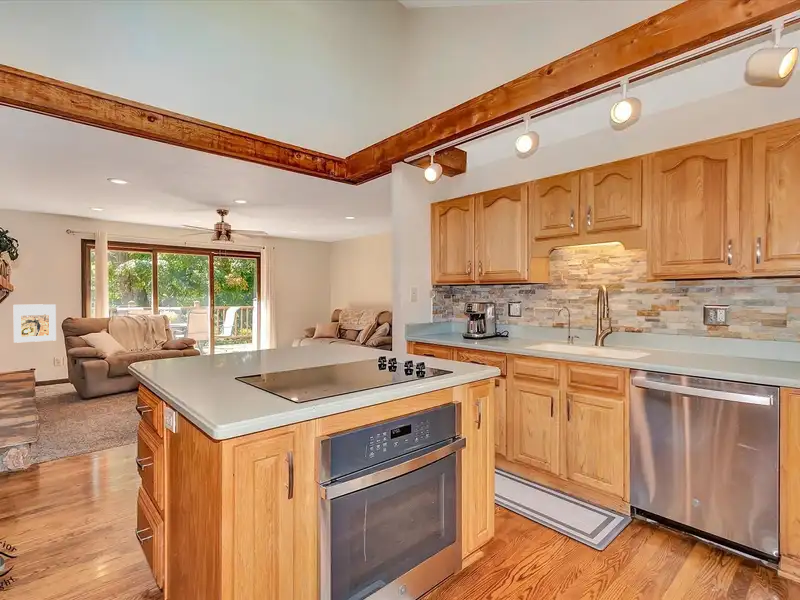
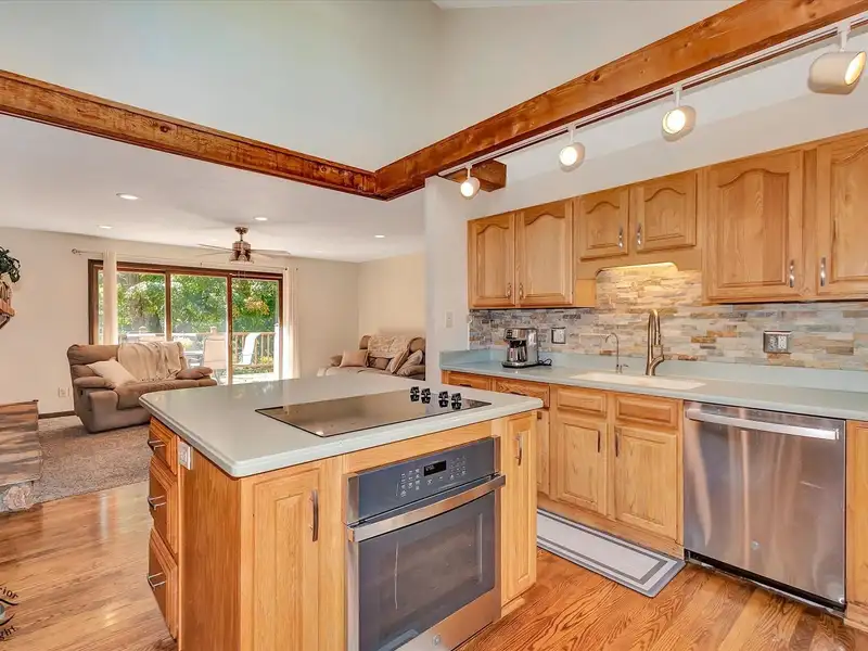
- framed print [13,303,57,344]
